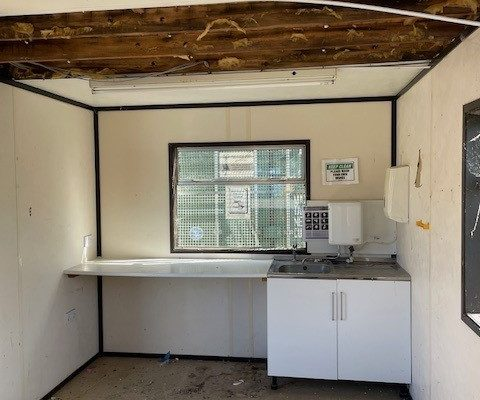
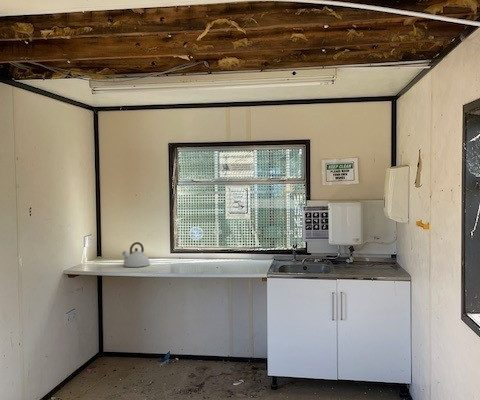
+ kettle [121,241,151,268]
